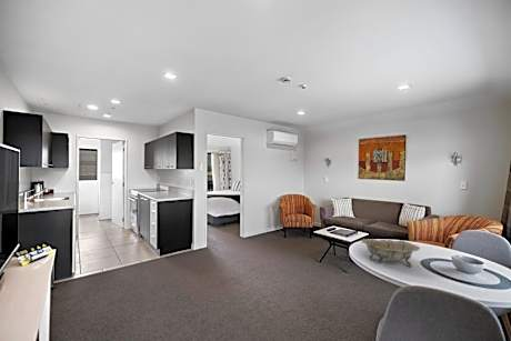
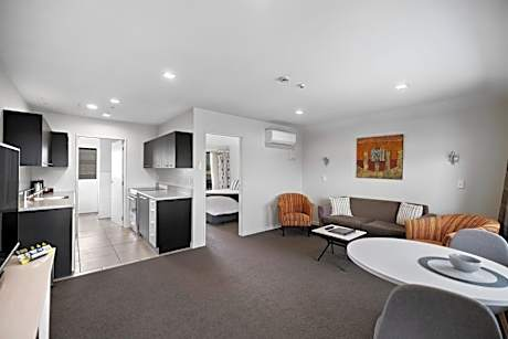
- decorative bowl [361,238,421,268]
